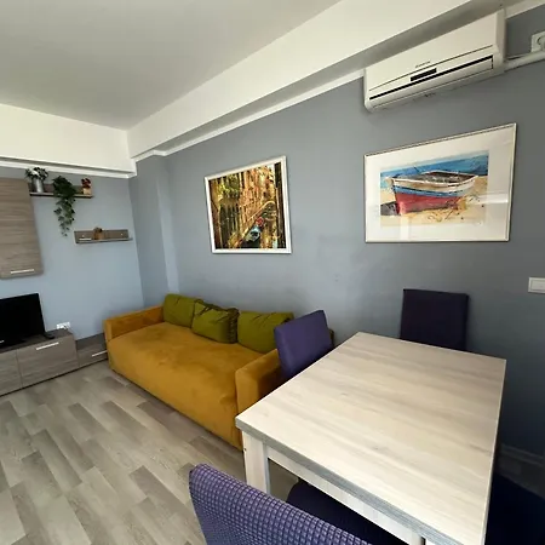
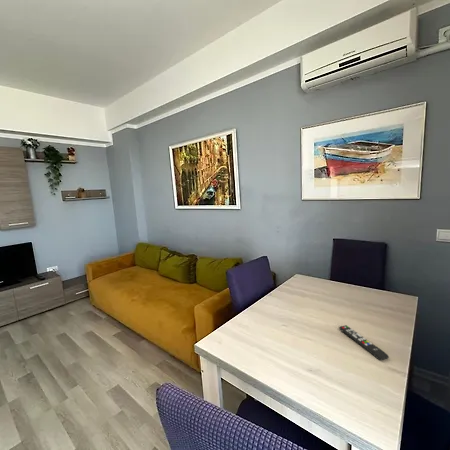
+ remote control [338,324,390,362]
